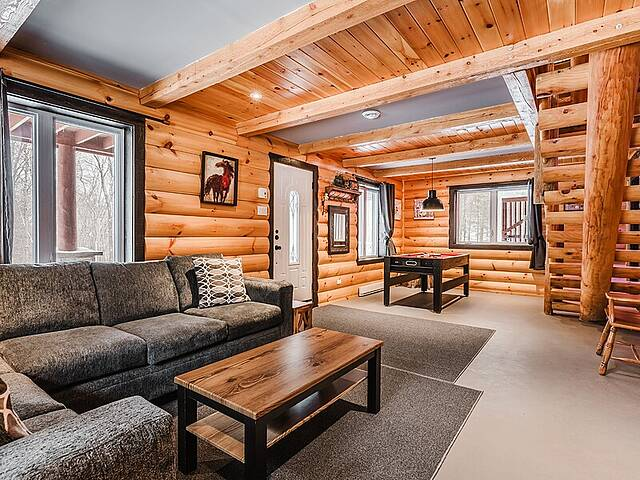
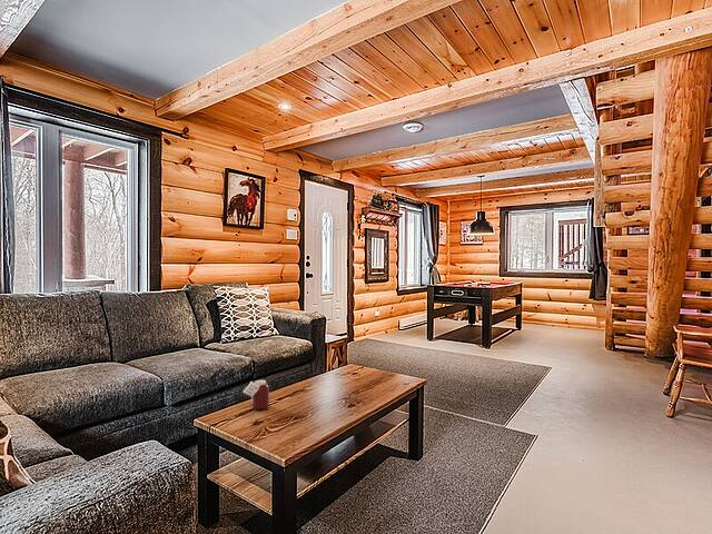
+ jar [241,379,270,411]
